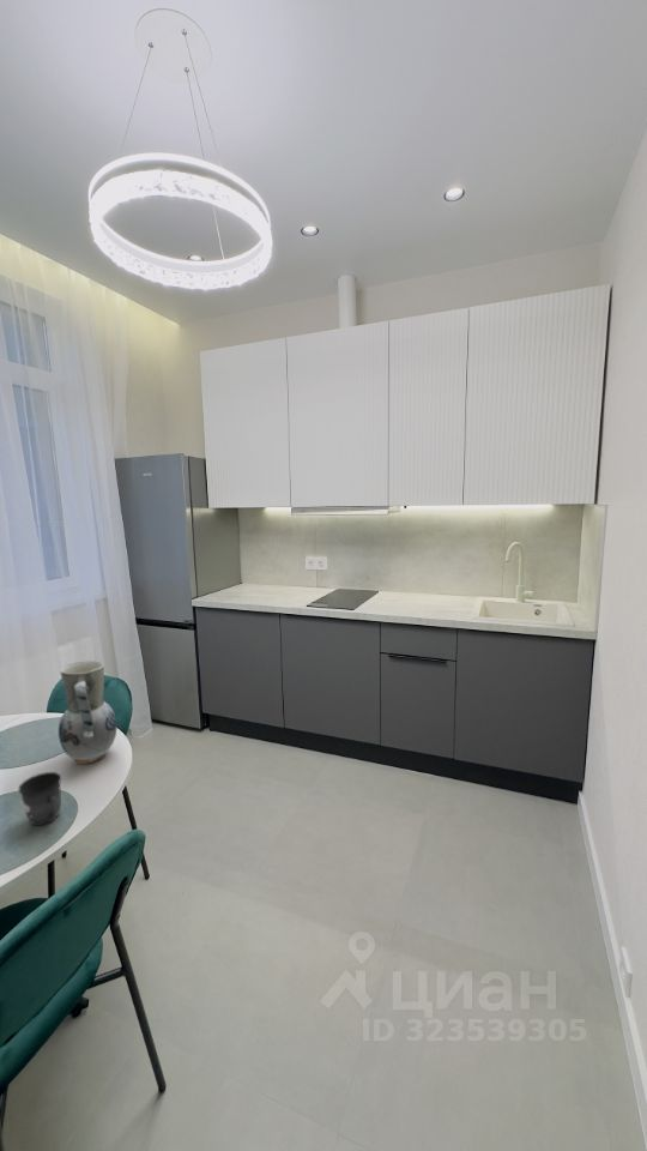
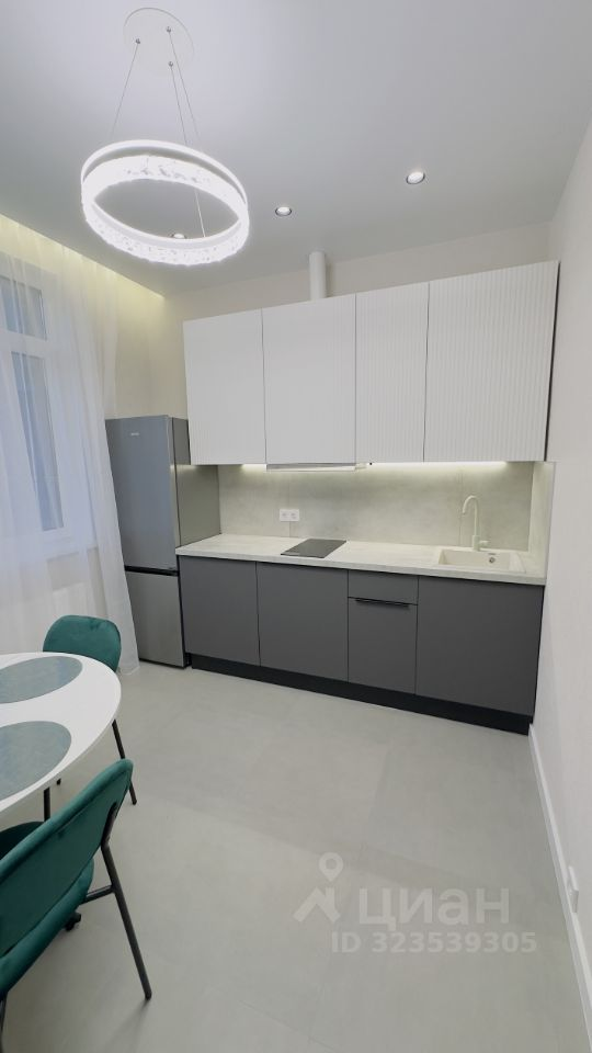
- vase [58,661,117,765]
- mug [18,771,62,827]
